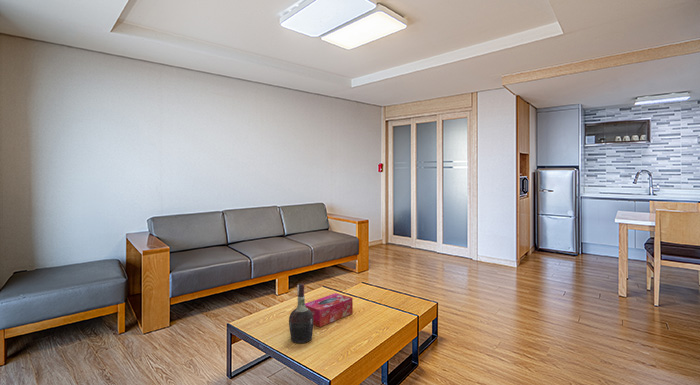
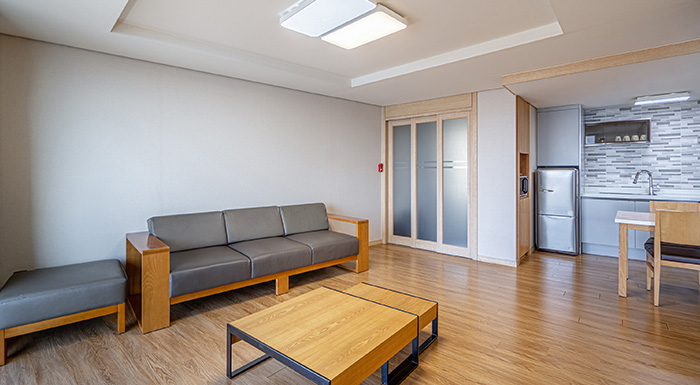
- tissue box [305,292,354,328]
- cognac bottle [288,282,314,344]
